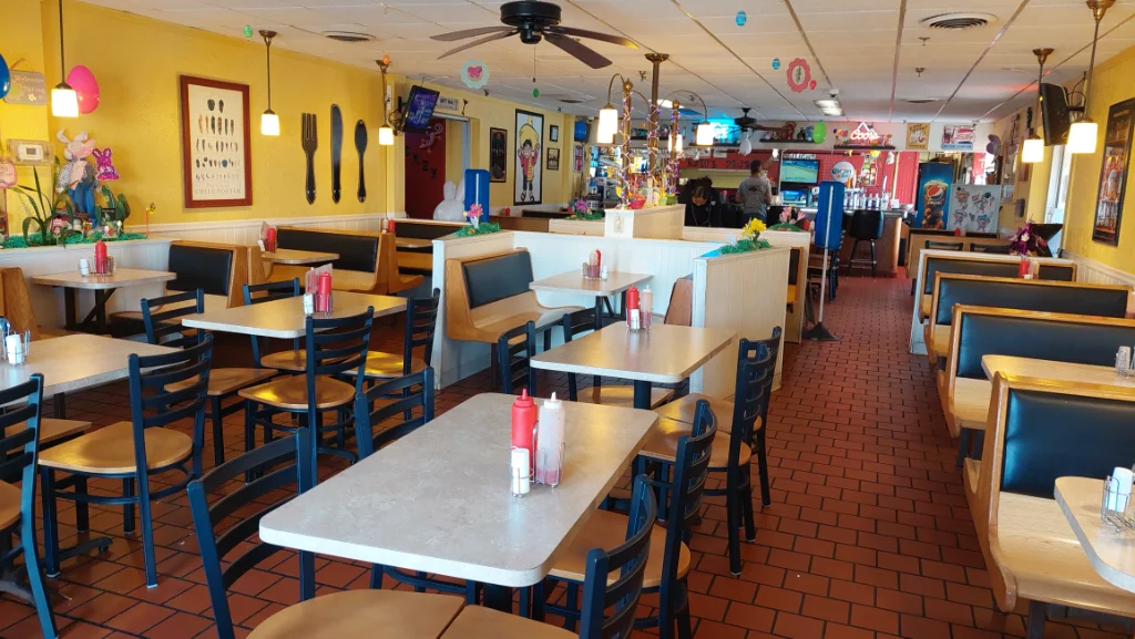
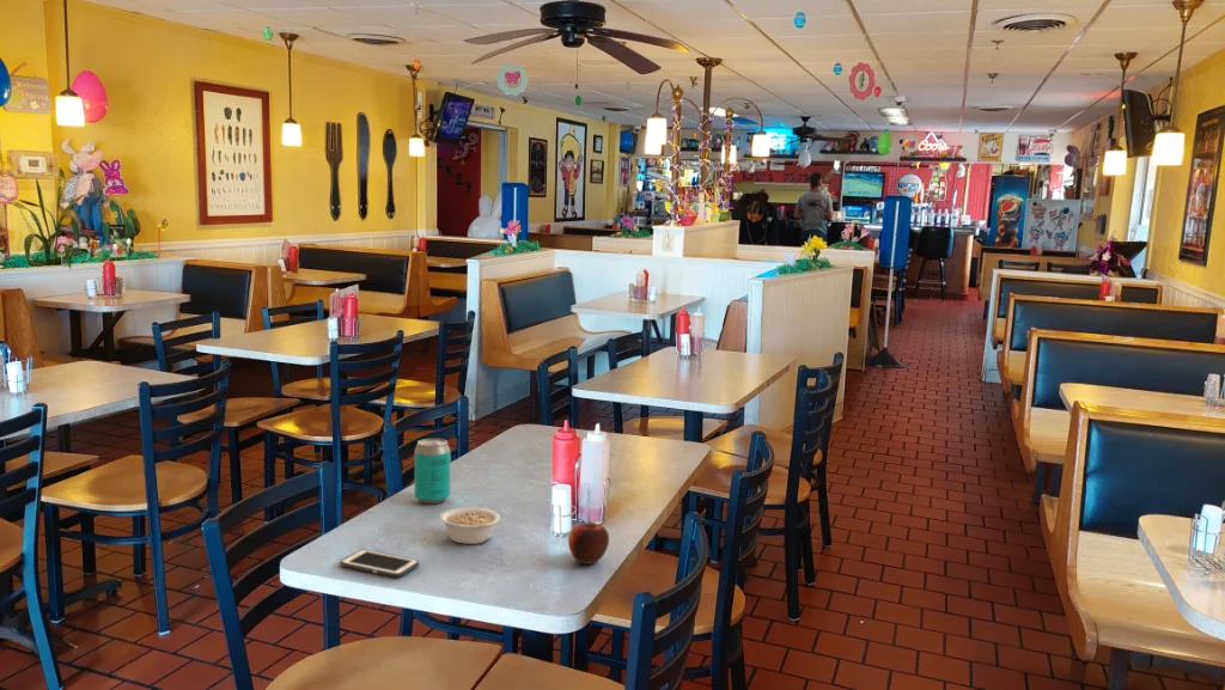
+ apple [567,521,610,566]
+ beverage can [414,438,452,505]
+ cell phone [339,548,420,579]
+ legume [439,506,501,545]
